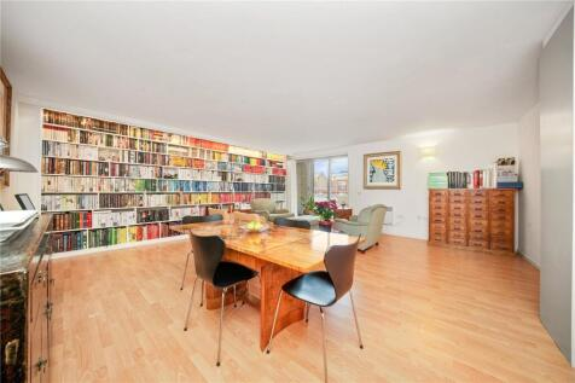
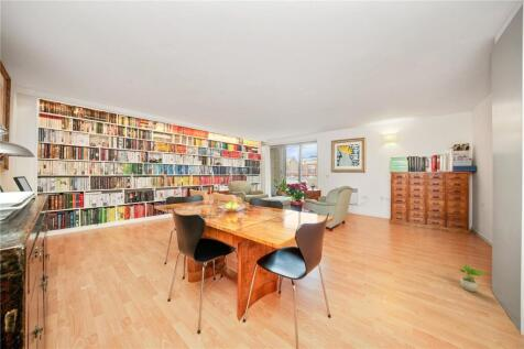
+ potted plant [458,263,487,293]
